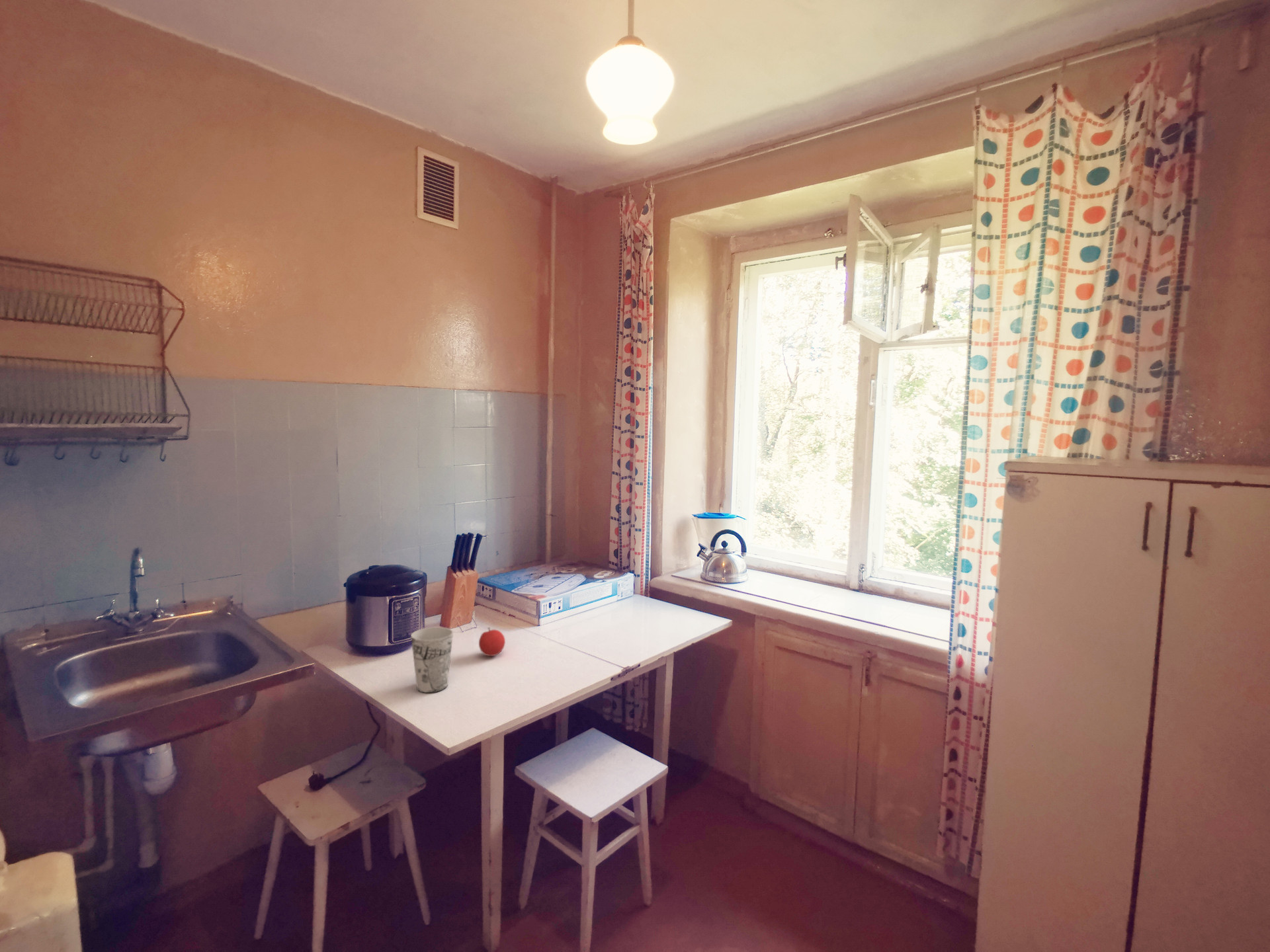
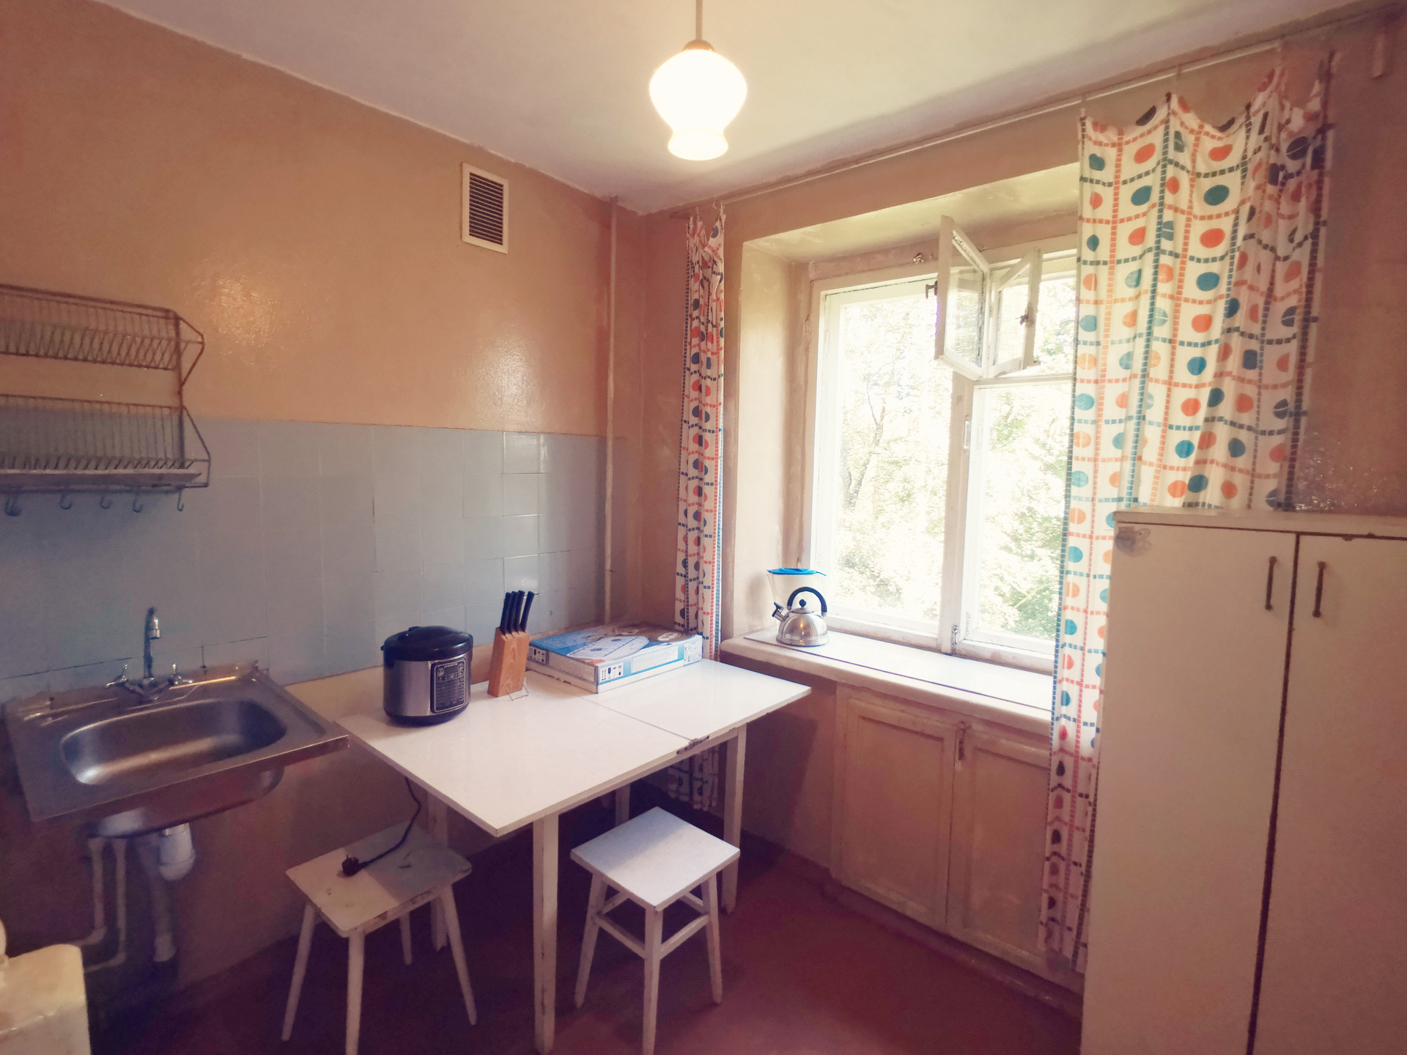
- cup [410,627,454,694]
- fruit [478,627,506,656]
